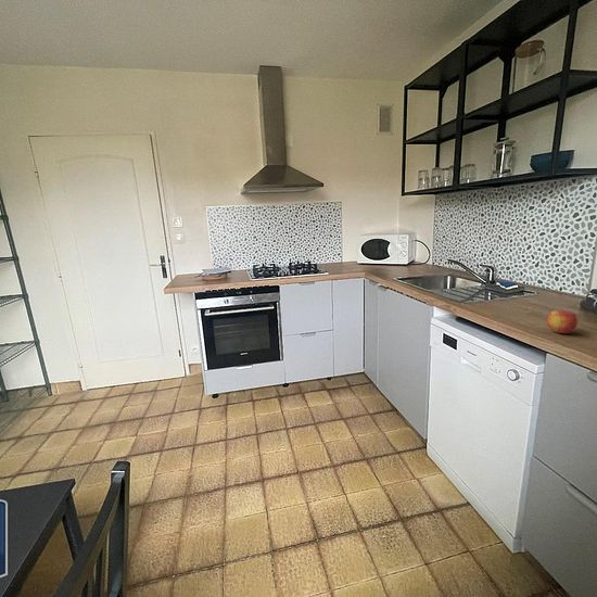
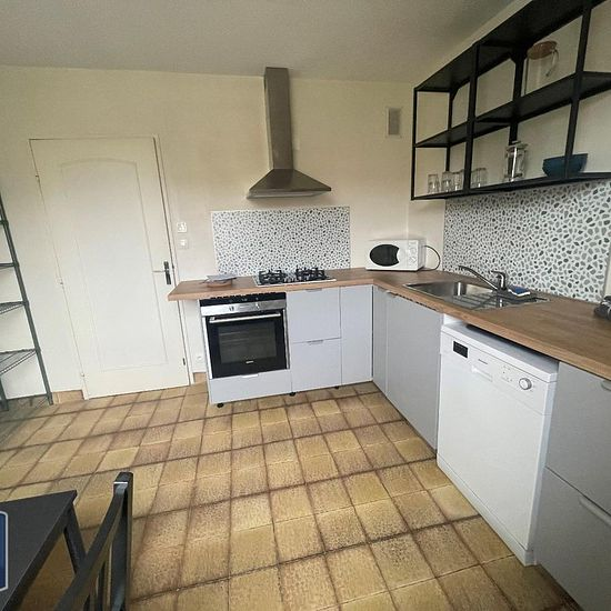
- apple [546,309,580,334]
